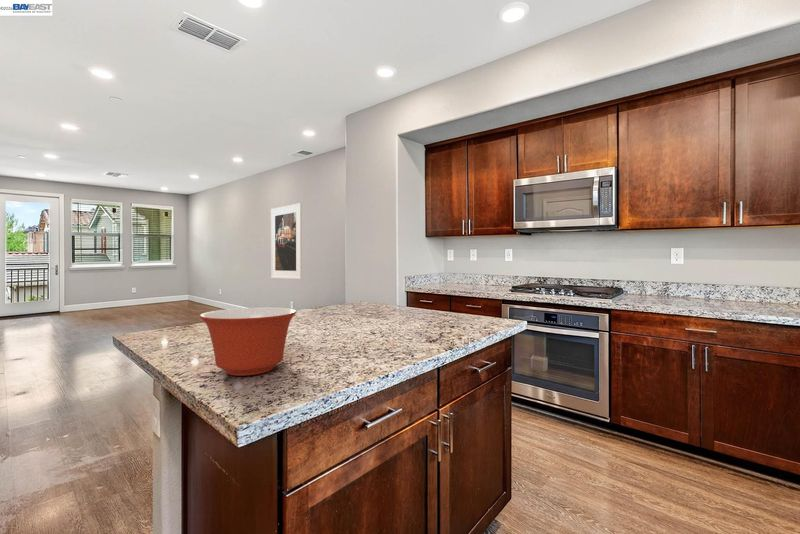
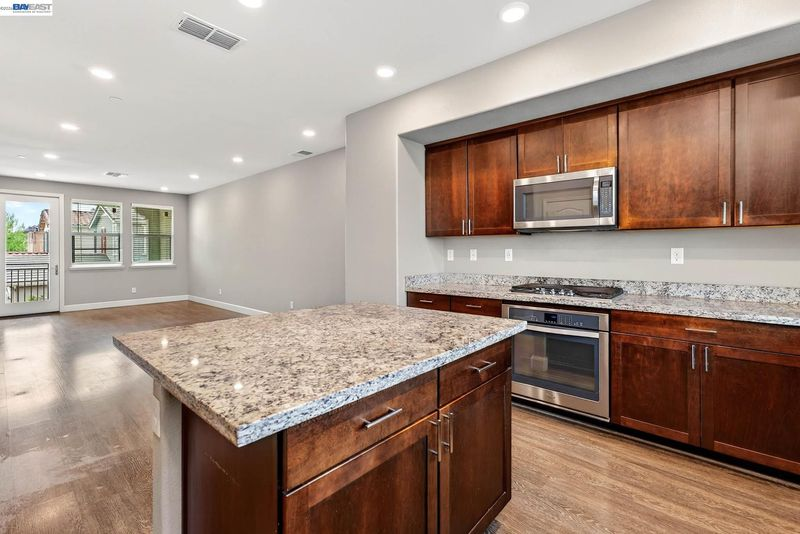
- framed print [270,202,303,280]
- mixing bowl [199,307,298,377]
